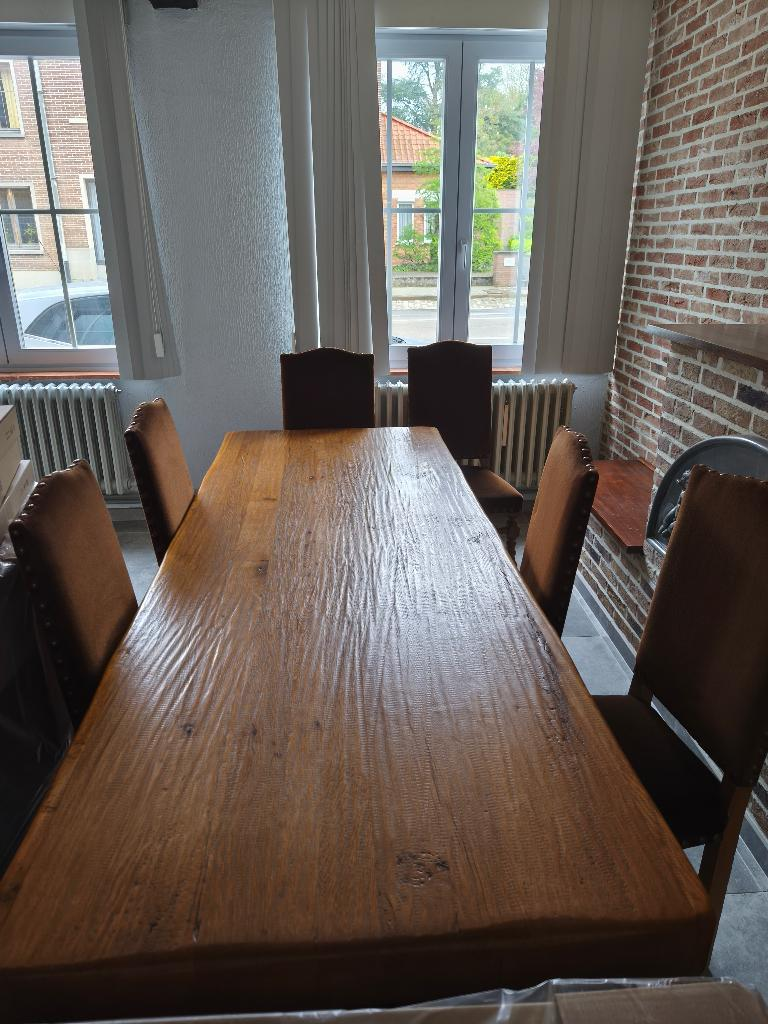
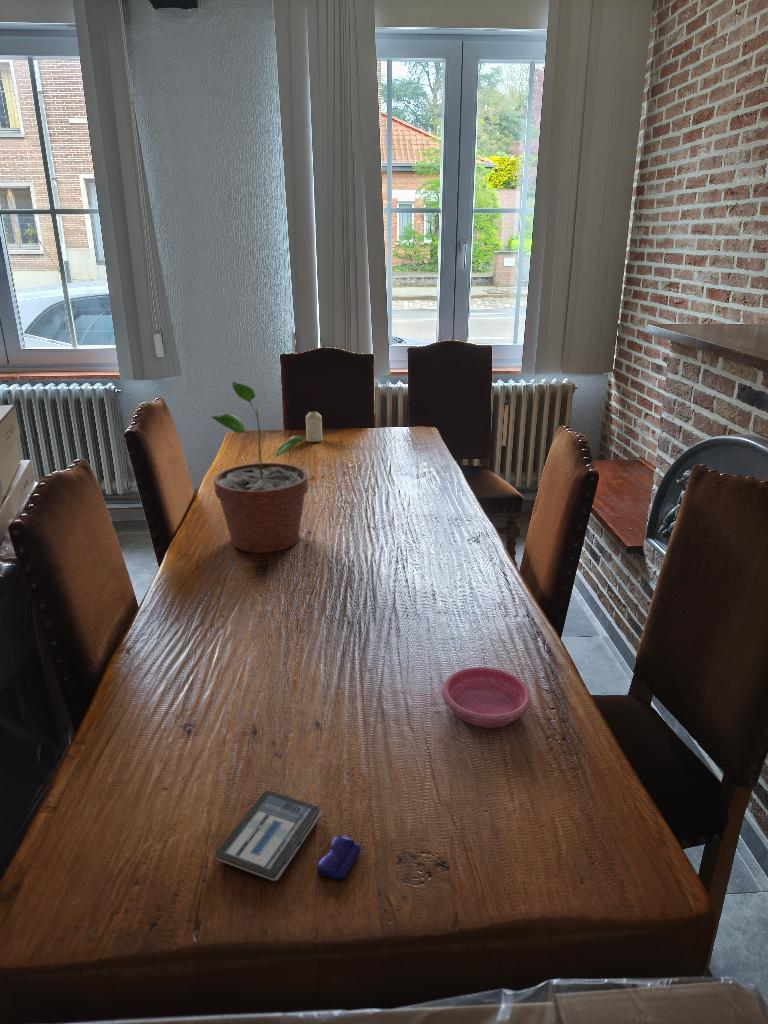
+ candle [305,411,323,443]
+ saucer [442,666,532,729]
+ potted plant [210,381,309,554]
+ tablet [215,790,362,883]
